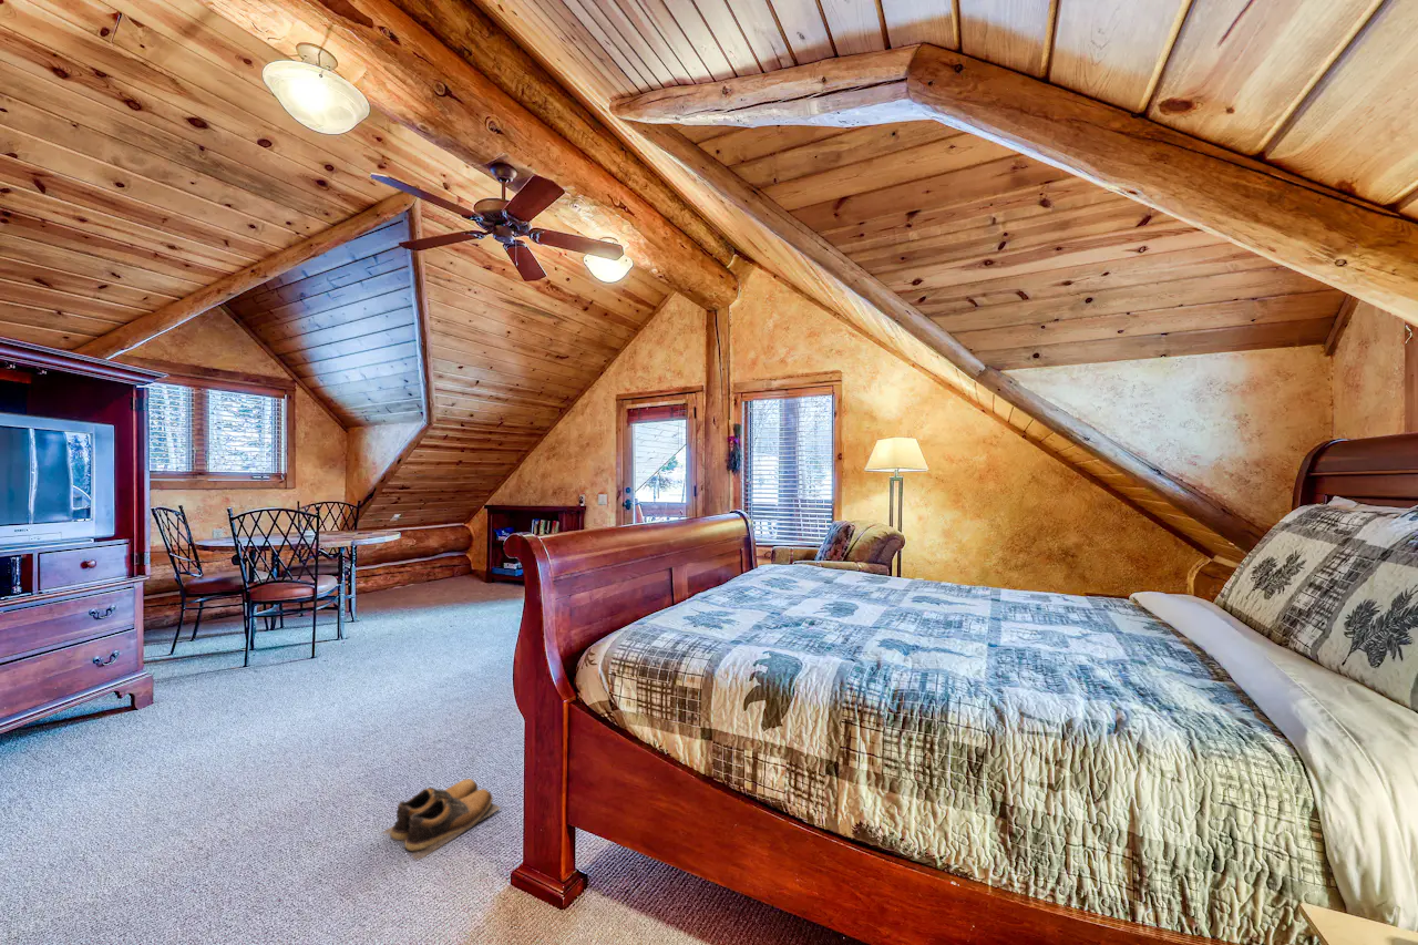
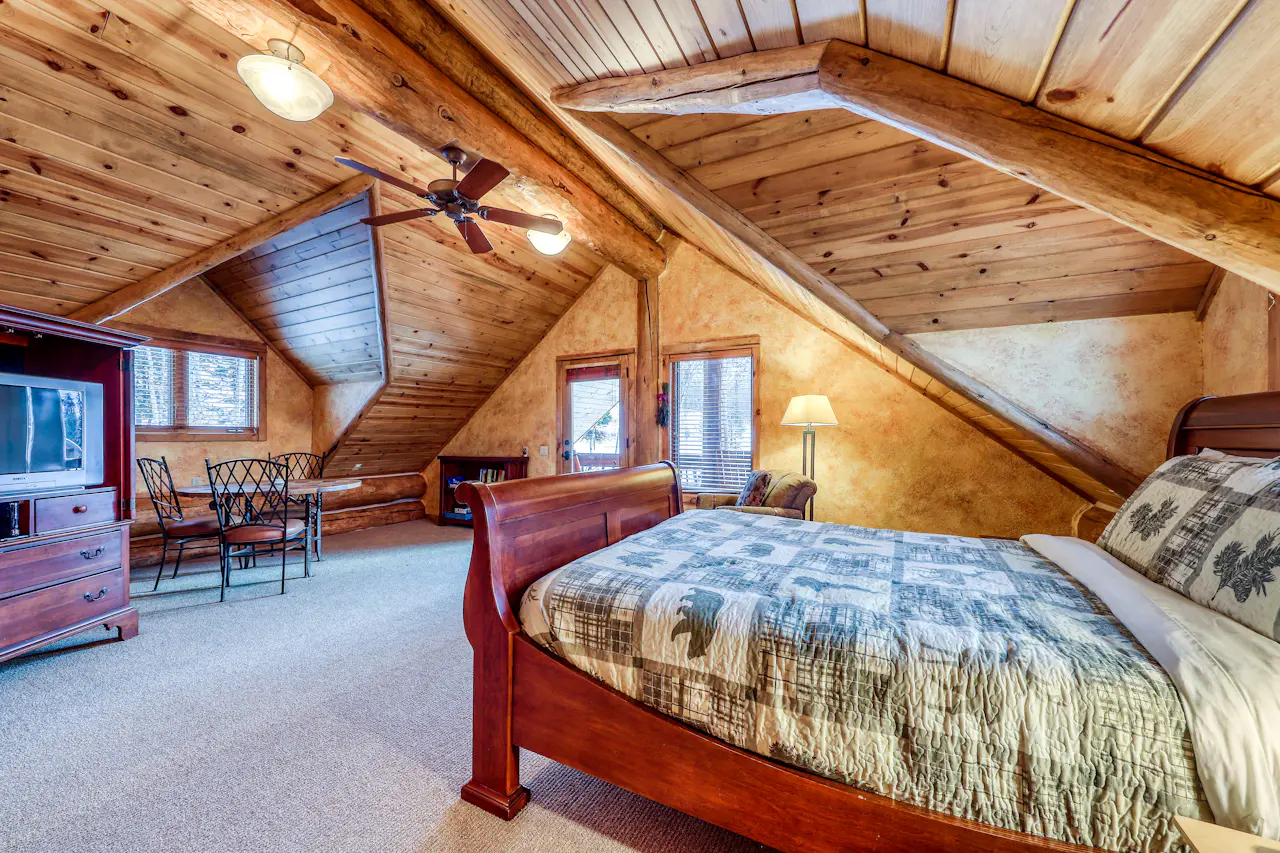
- shoes [378,778,502,862]
